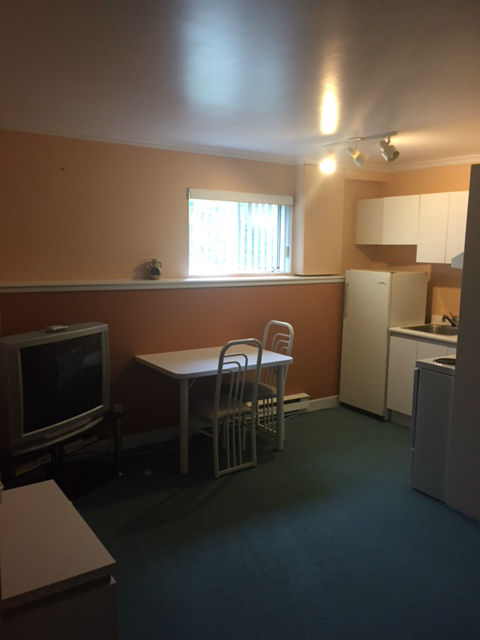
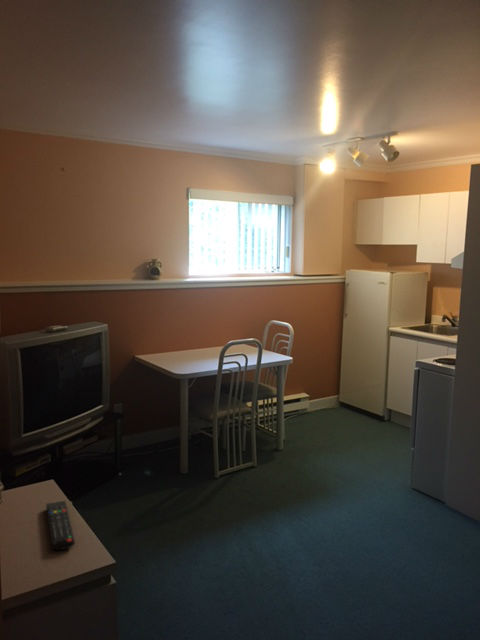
+ remote control [45,500,76,551]
